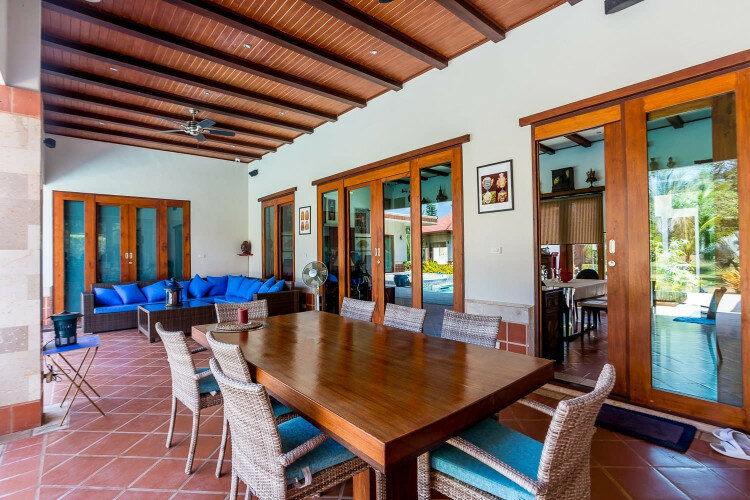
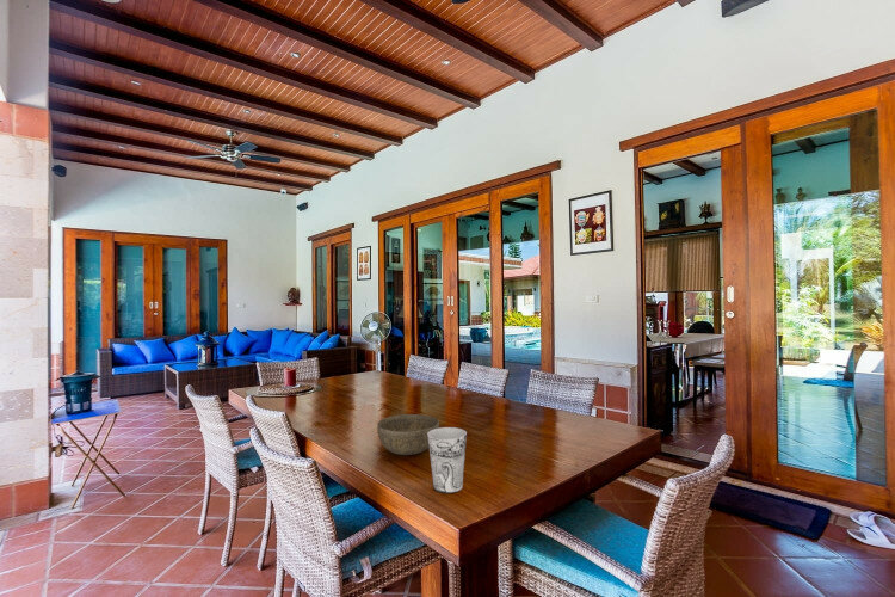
+ bowl [376,413,440,456]
+ cup [427,426,468,494]
